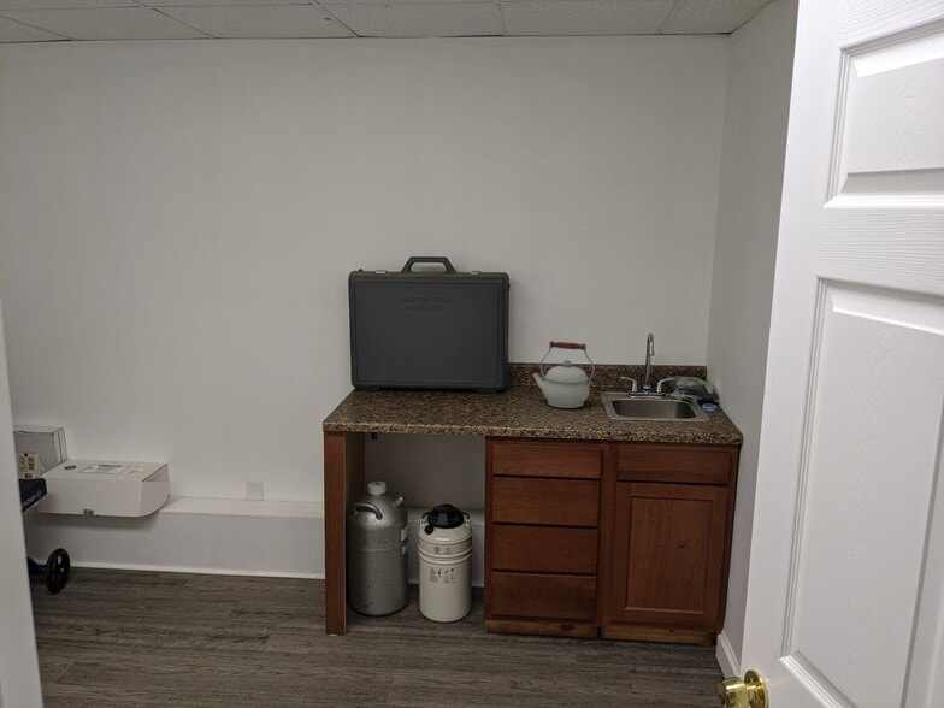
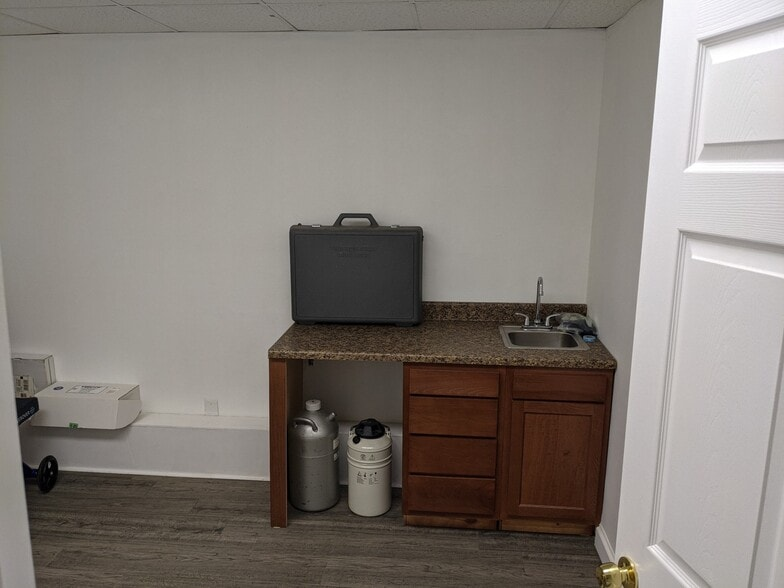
- kettle [532,340,596,409]
